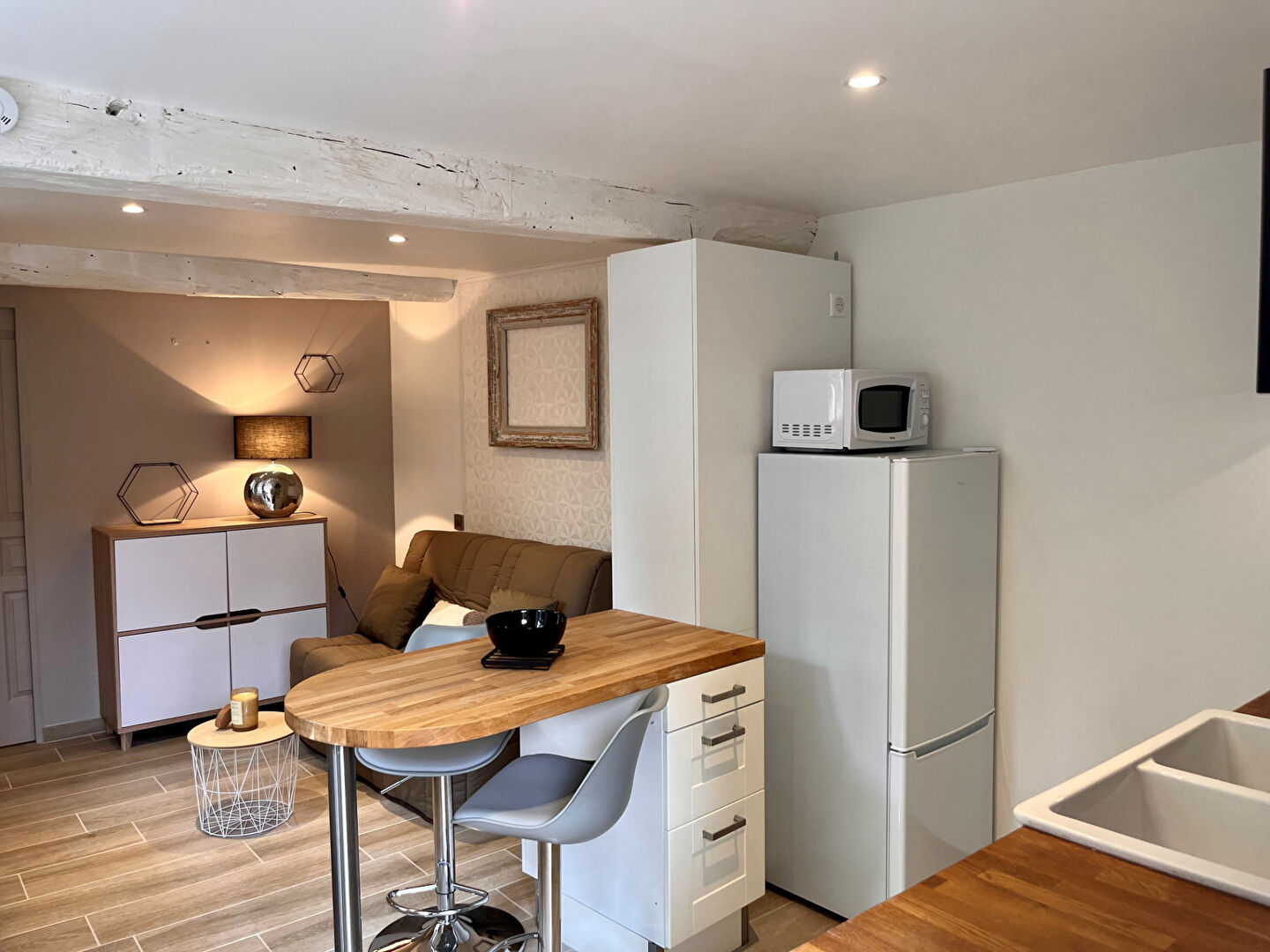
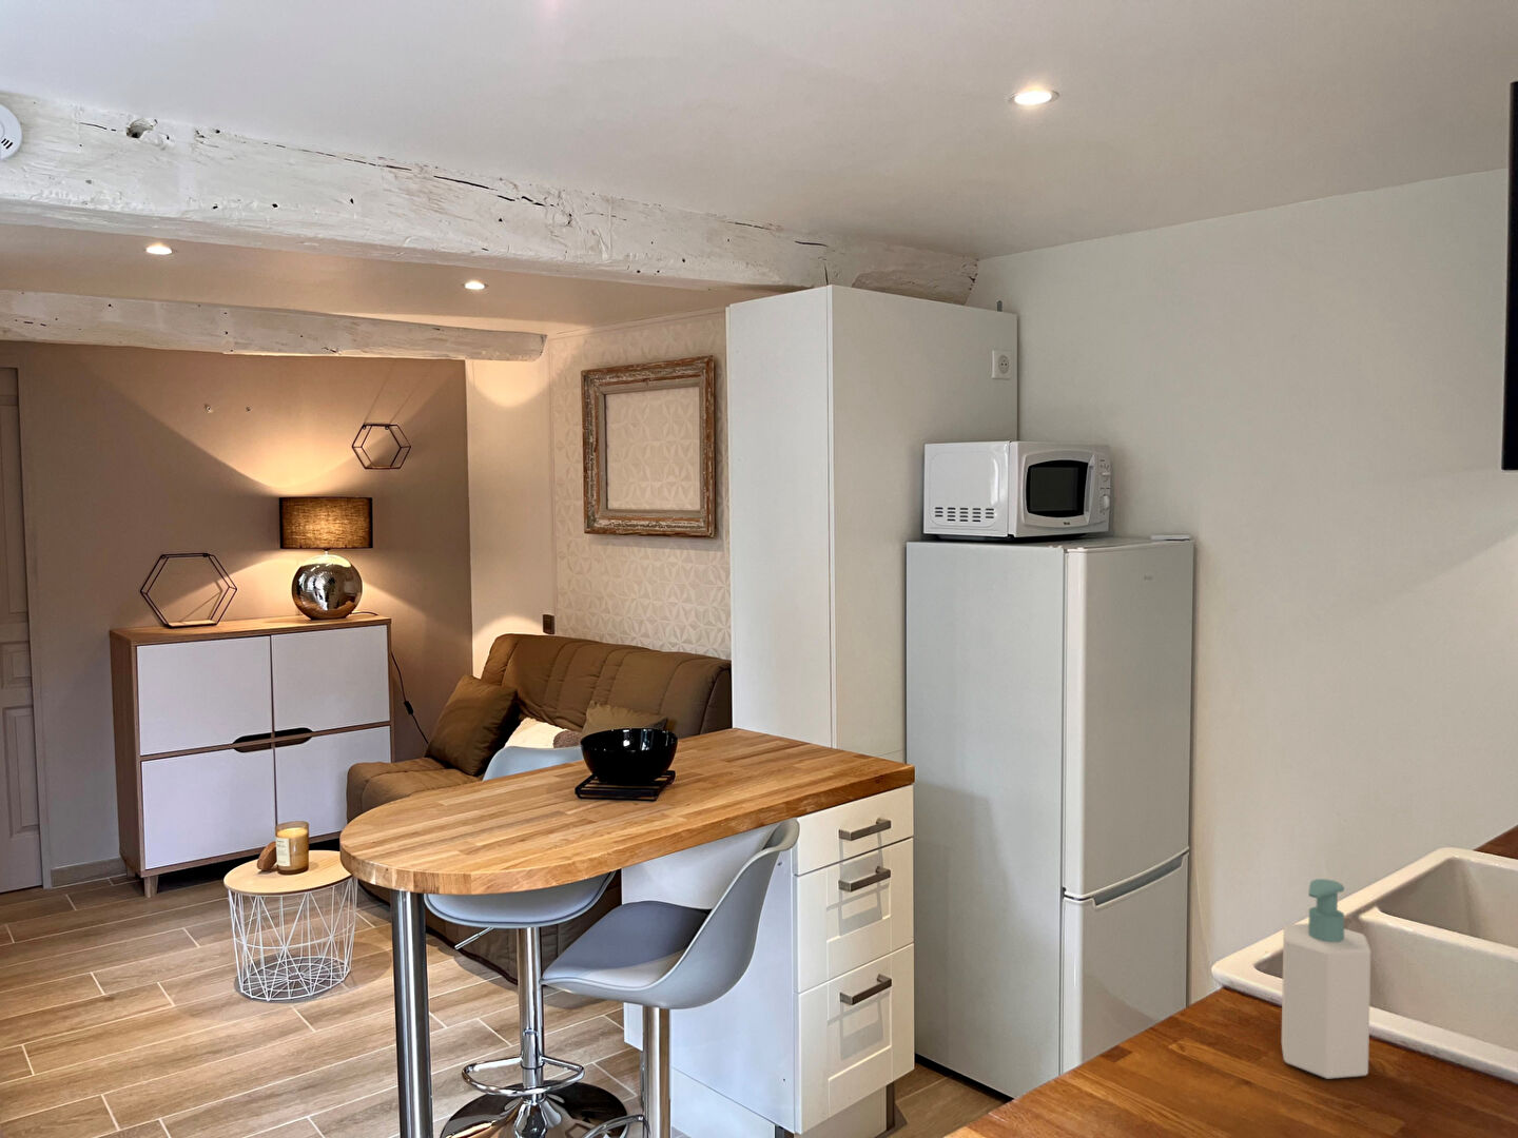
+ soap bottle [1281,877,1371,1081]
